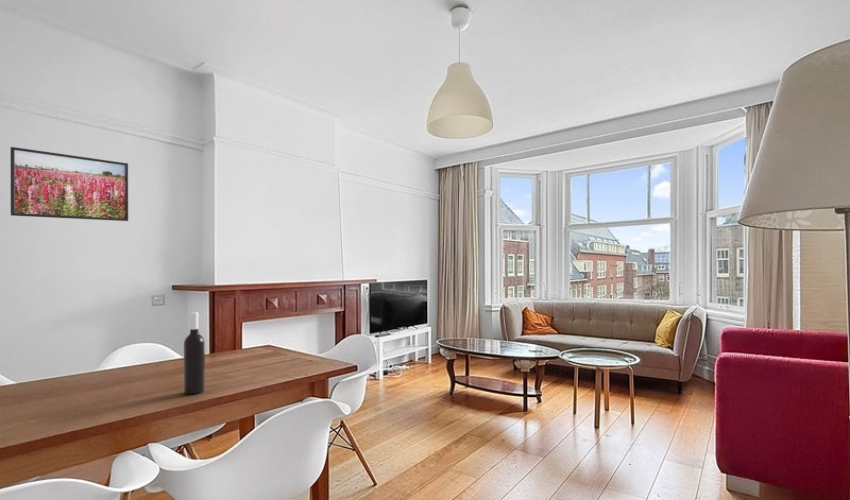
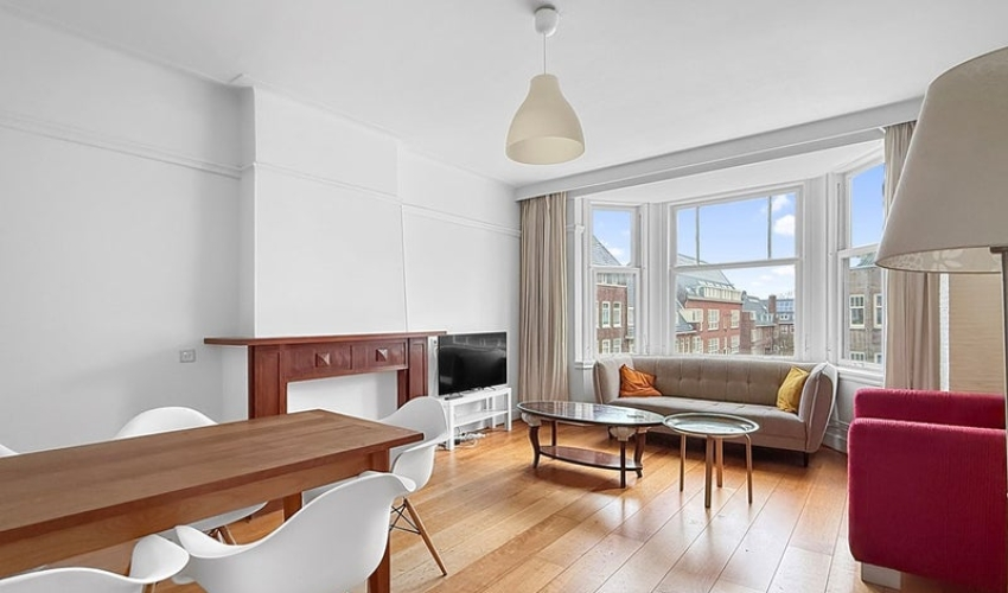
- wine bottle [183,311,206,395]
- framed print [9,146,129,222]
